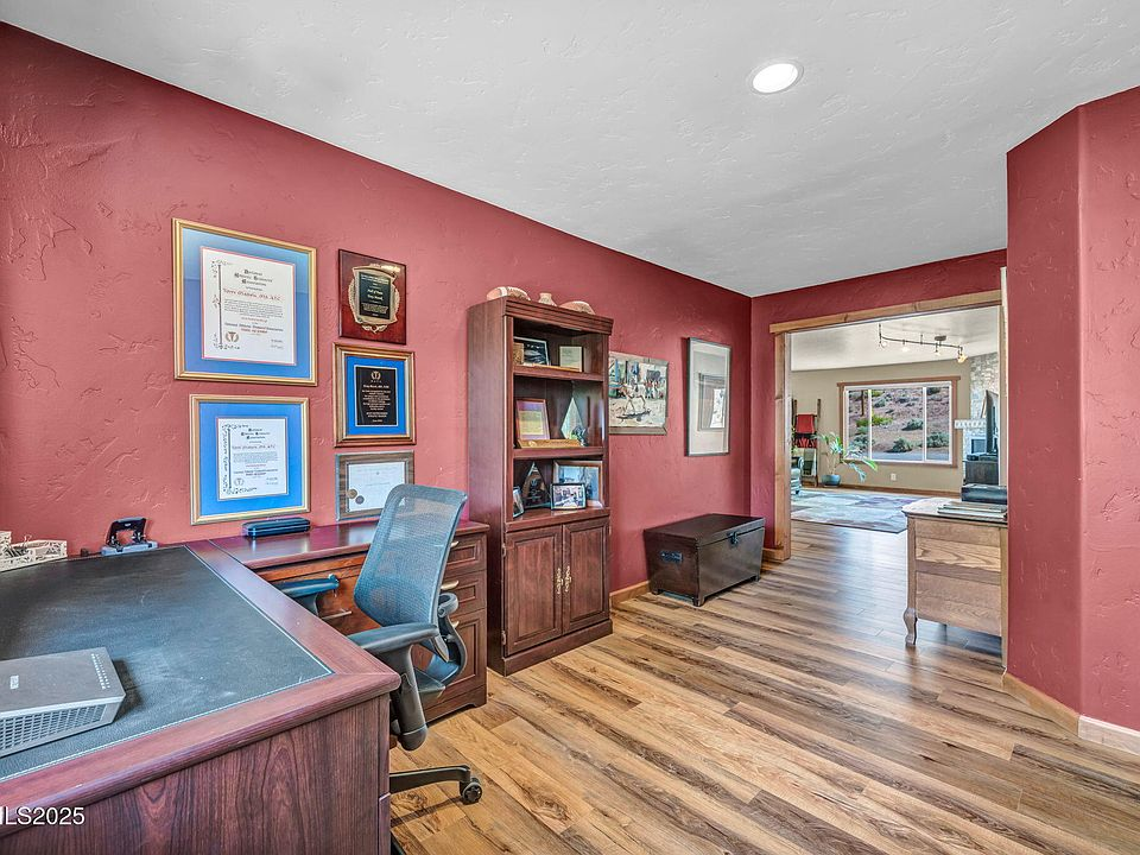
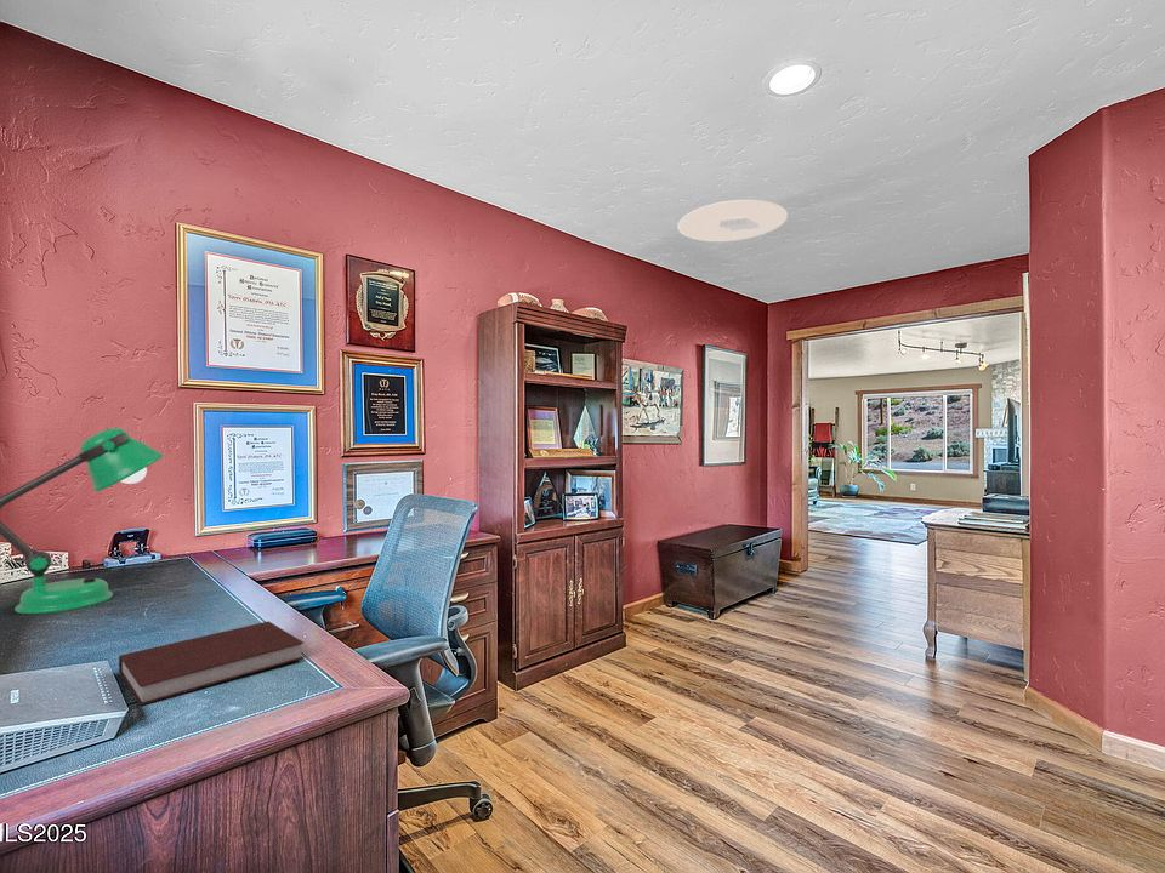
+ notebook [118,621,306,706]
+ desk lamp [0,427,165,615]
+ ceiling light [677,199,789,242]
